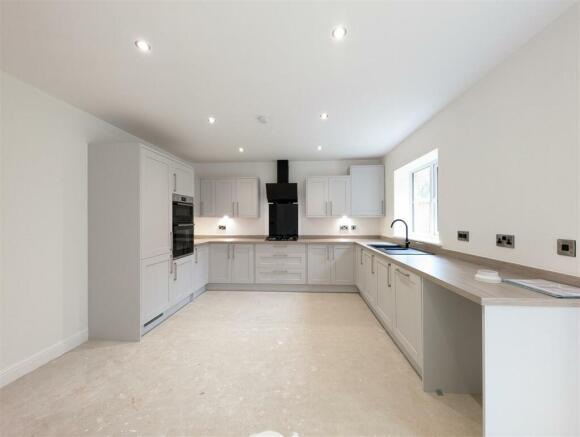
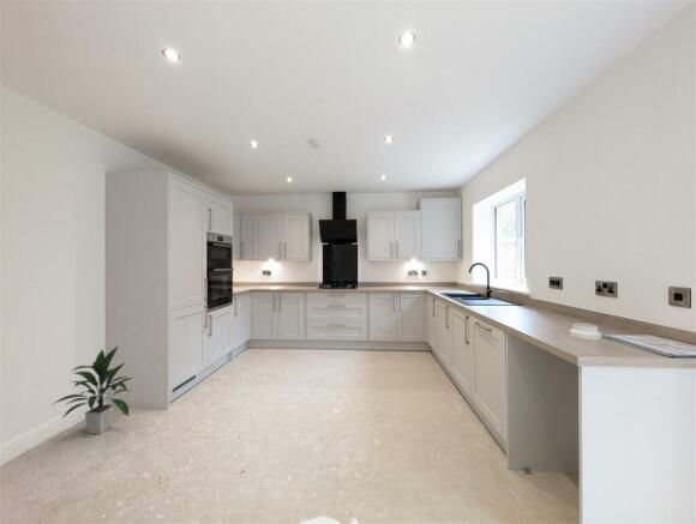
+ indoor plant [52,345,134,435]
